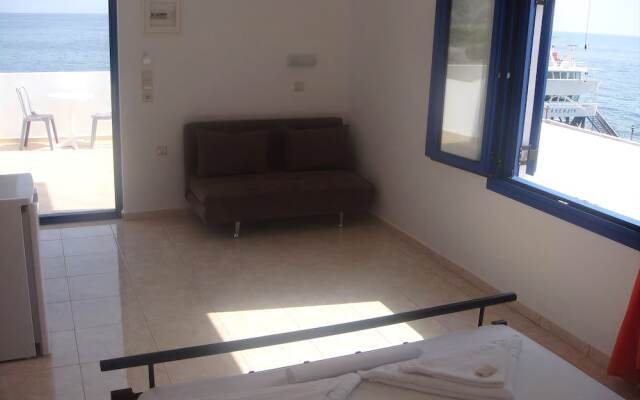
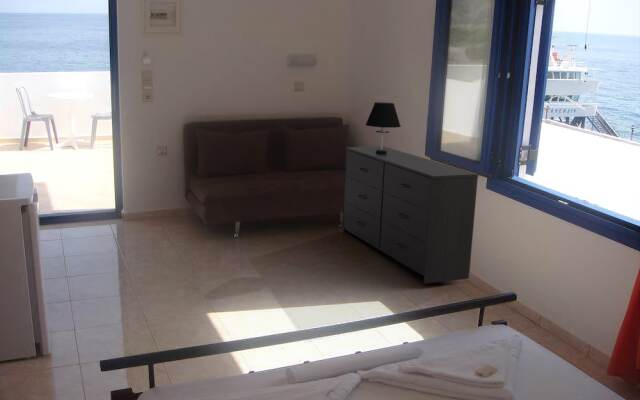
+ table lamp [365,101,402,154]
+ dresser [342,146,480,285]
